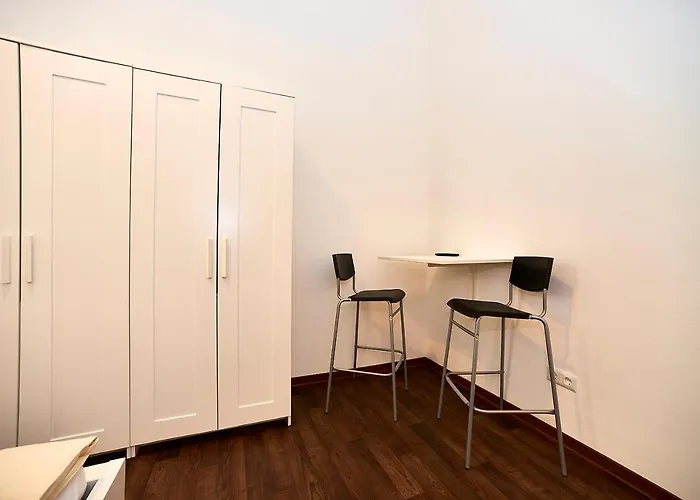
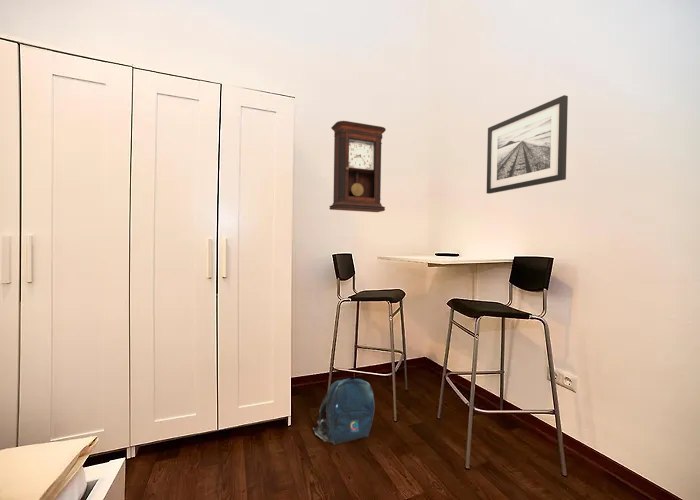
+ backpack [312,378,376,446]
+ pendulum clock [328,120,387,213]
+ wall art [486,94,569,195]
